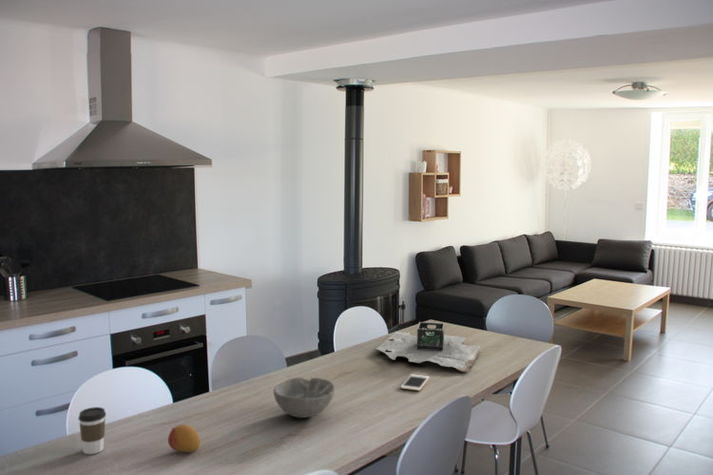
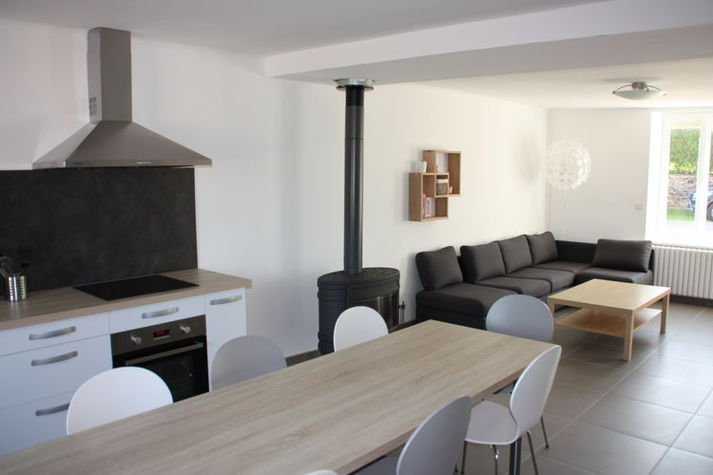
- coffee cup [77,406,107,455]
- cell phone [400,374,431,392]
- plant [375,321,481,373]
- bowl [273,377,336,419]
- fruit [167,423,201,453]
